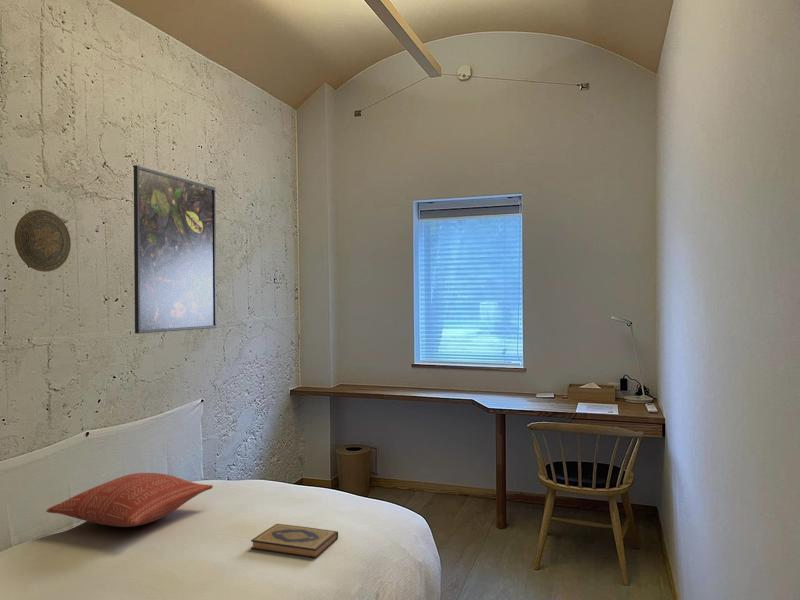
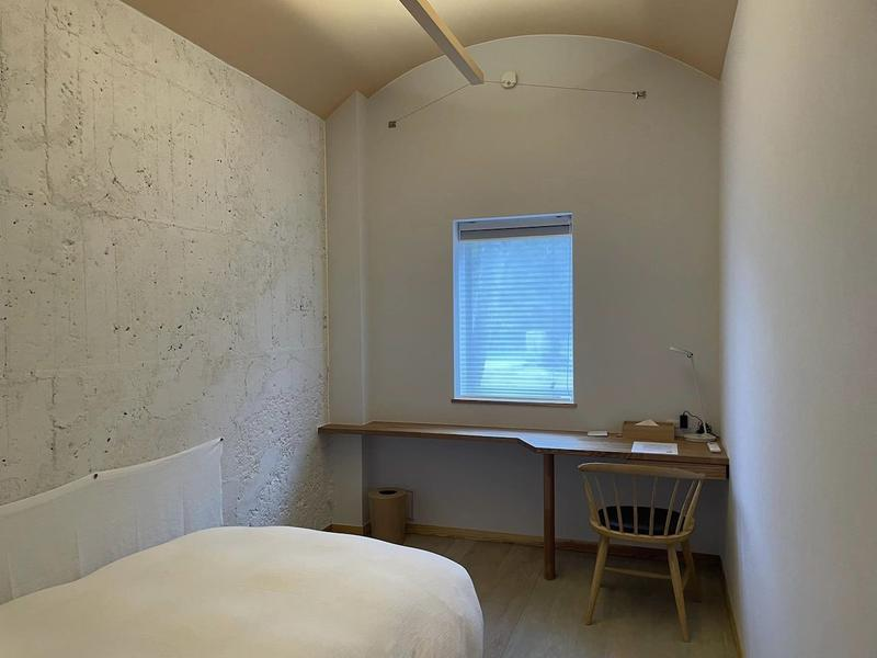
- hardback book [250,523,339,560]
- decorative plate [13,209,72,273]
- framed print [133,164,217,335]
- pillow [45,472,214,528]
